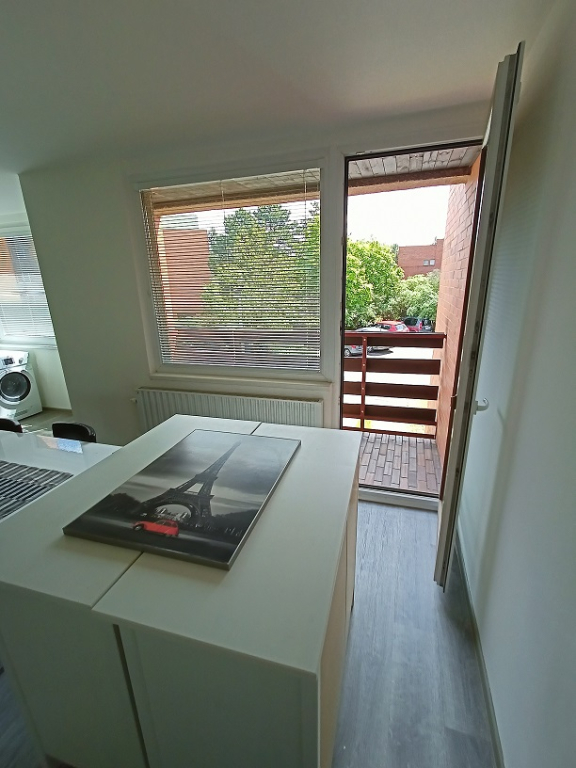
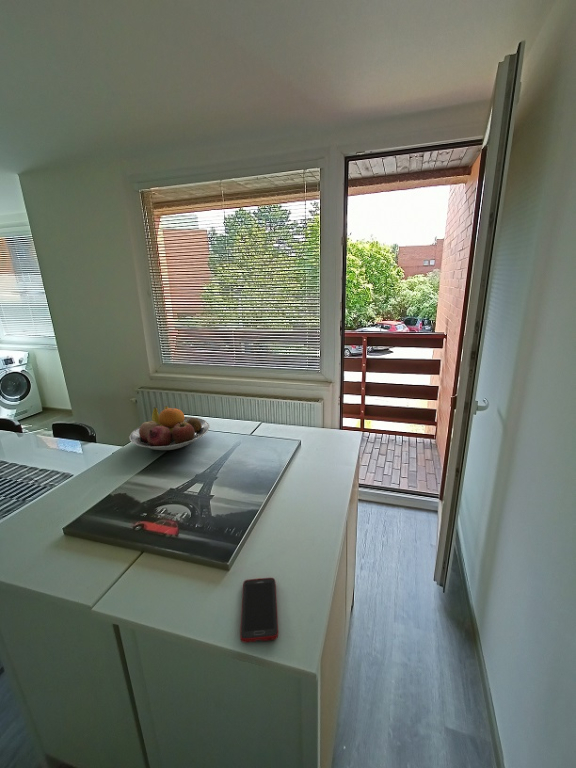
+ fruit bowl [129,405,211,451]
+ cell phone [239,577,279,643]
